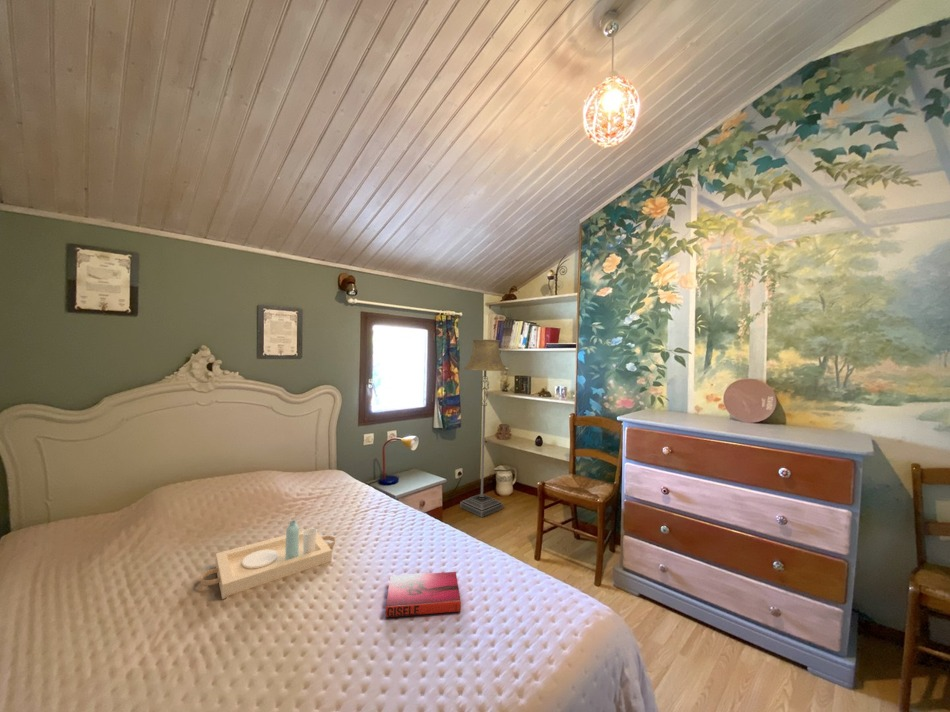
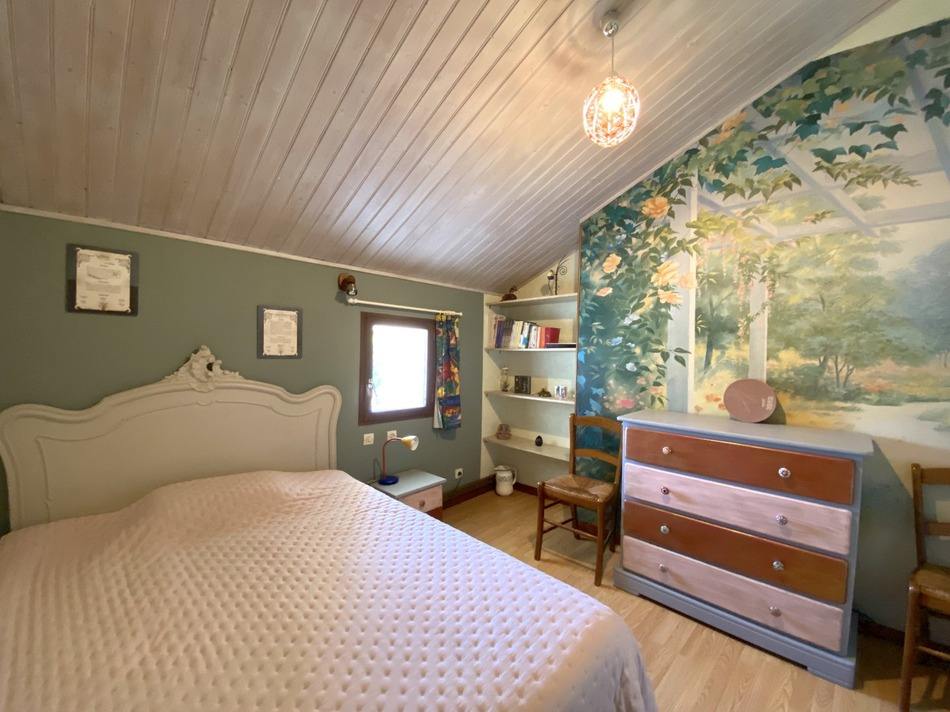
- floor lamp [459,338,508,518]
- serving tray [200,520,336,600]
- hardback book [385,571,462,618]
